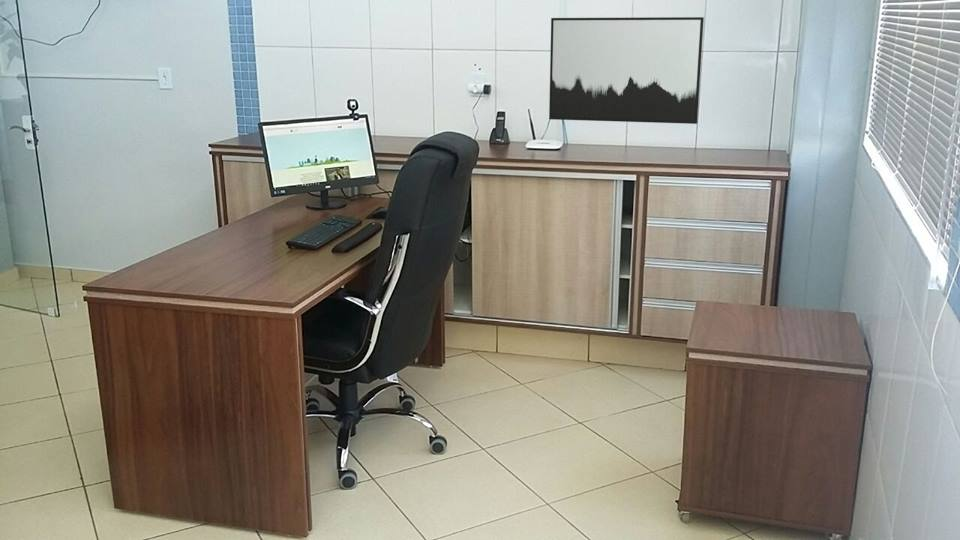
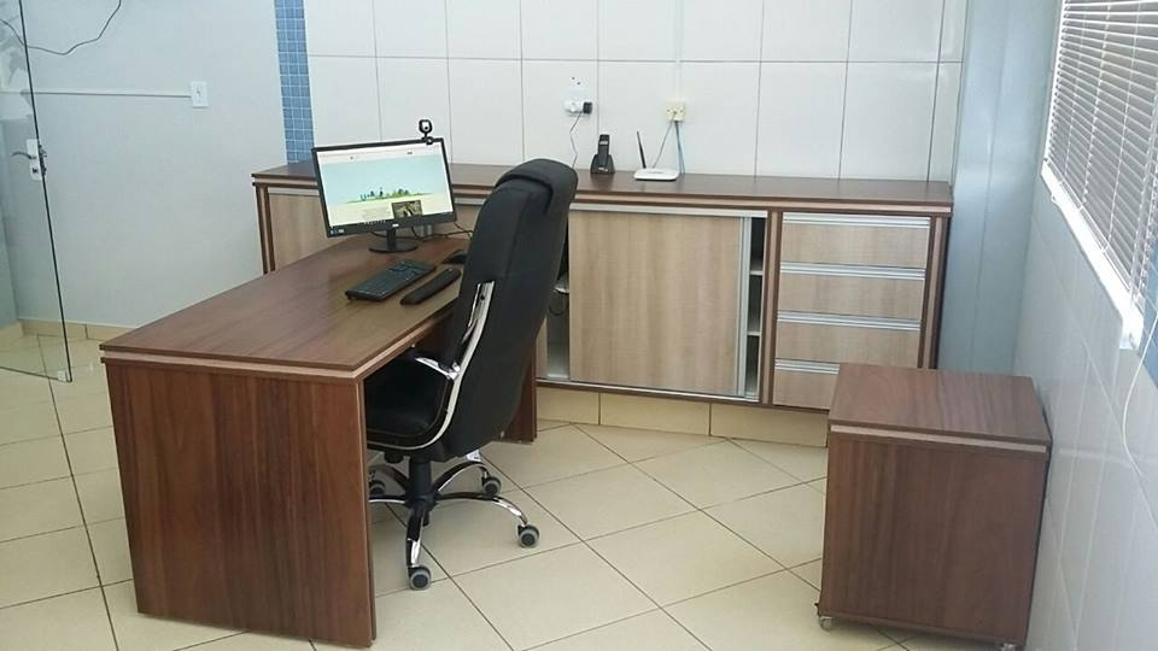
- wall art [548,16,705,125]
